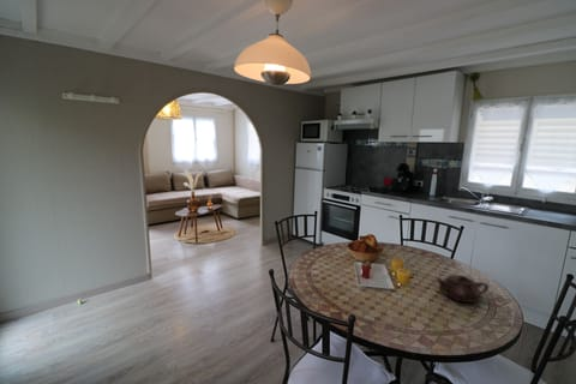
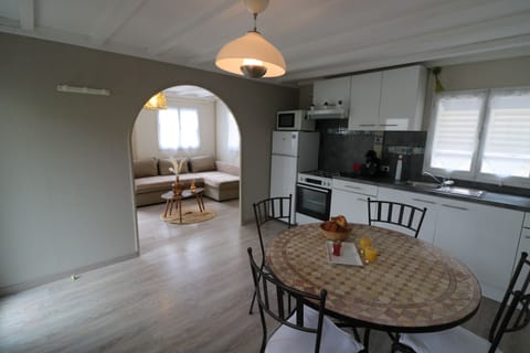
- teapot [436,274,490,304]
